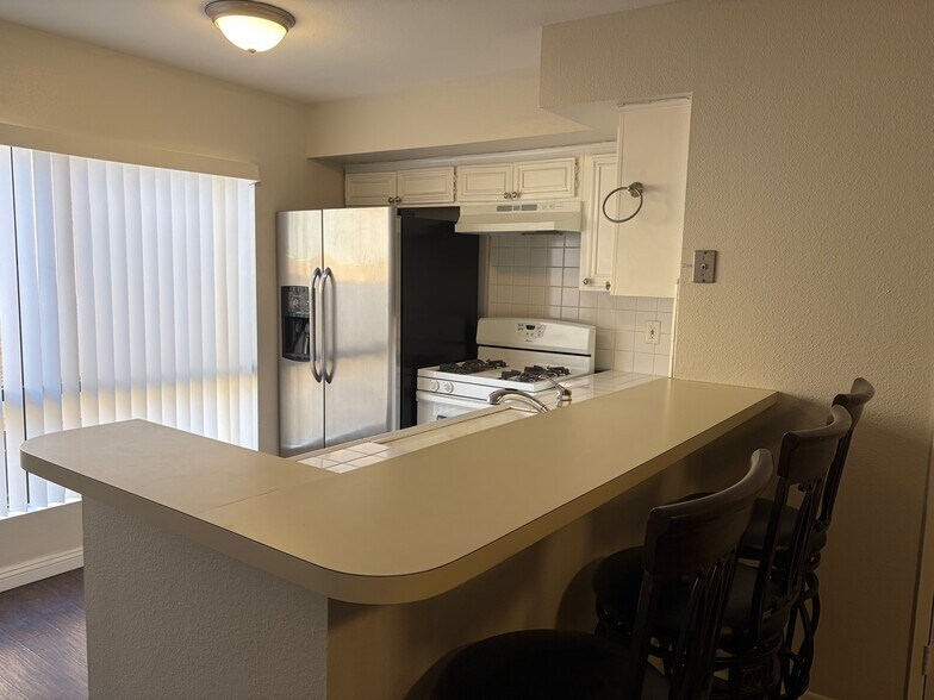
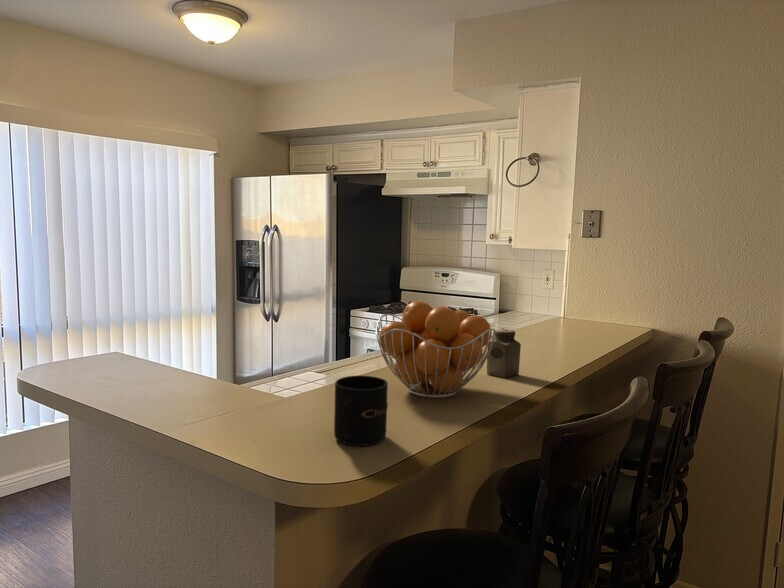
+ fruit basket [375,300,496,399]
+ mug [333,375,389,447]
+ salt shaker [486,328,522,379]
